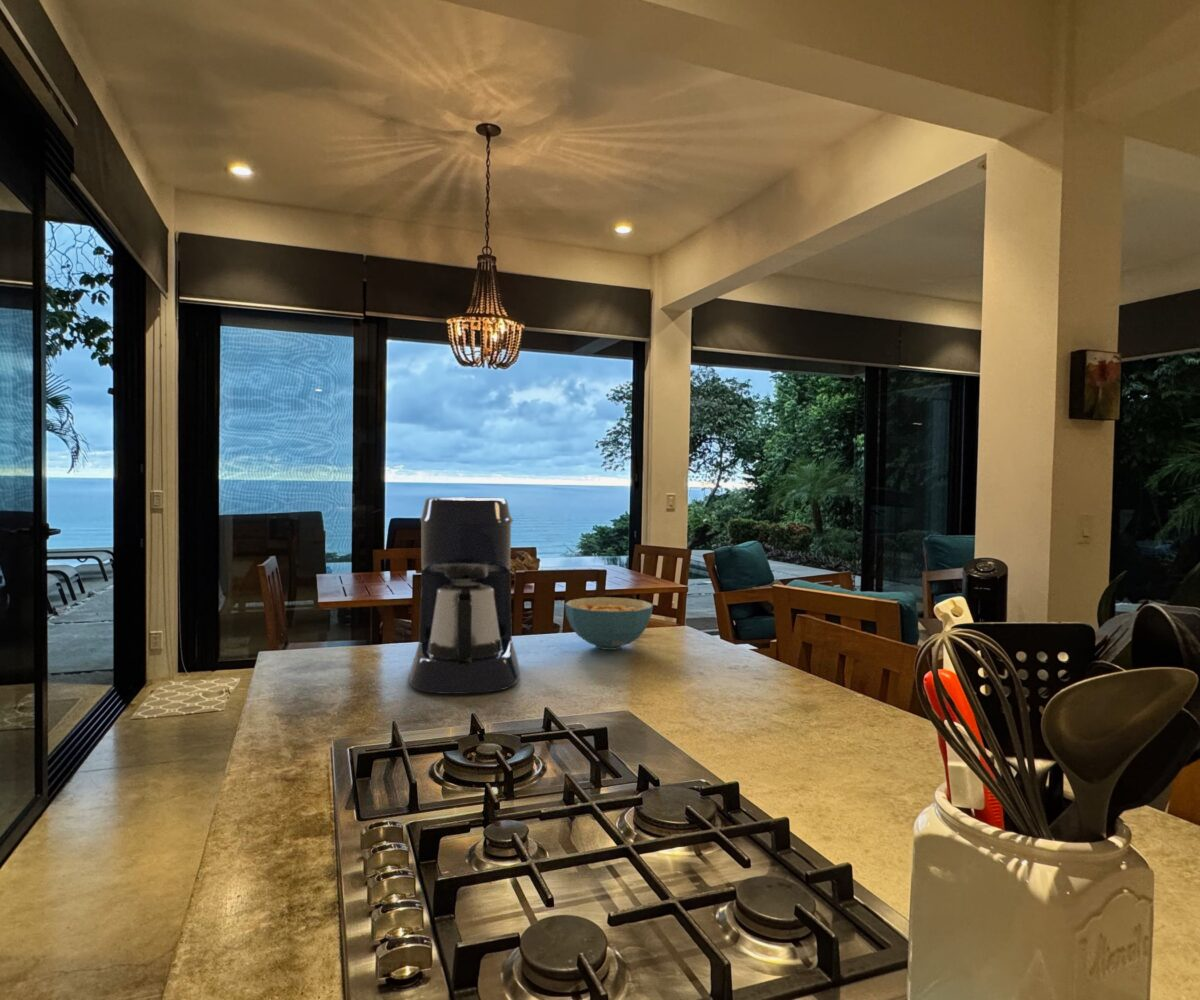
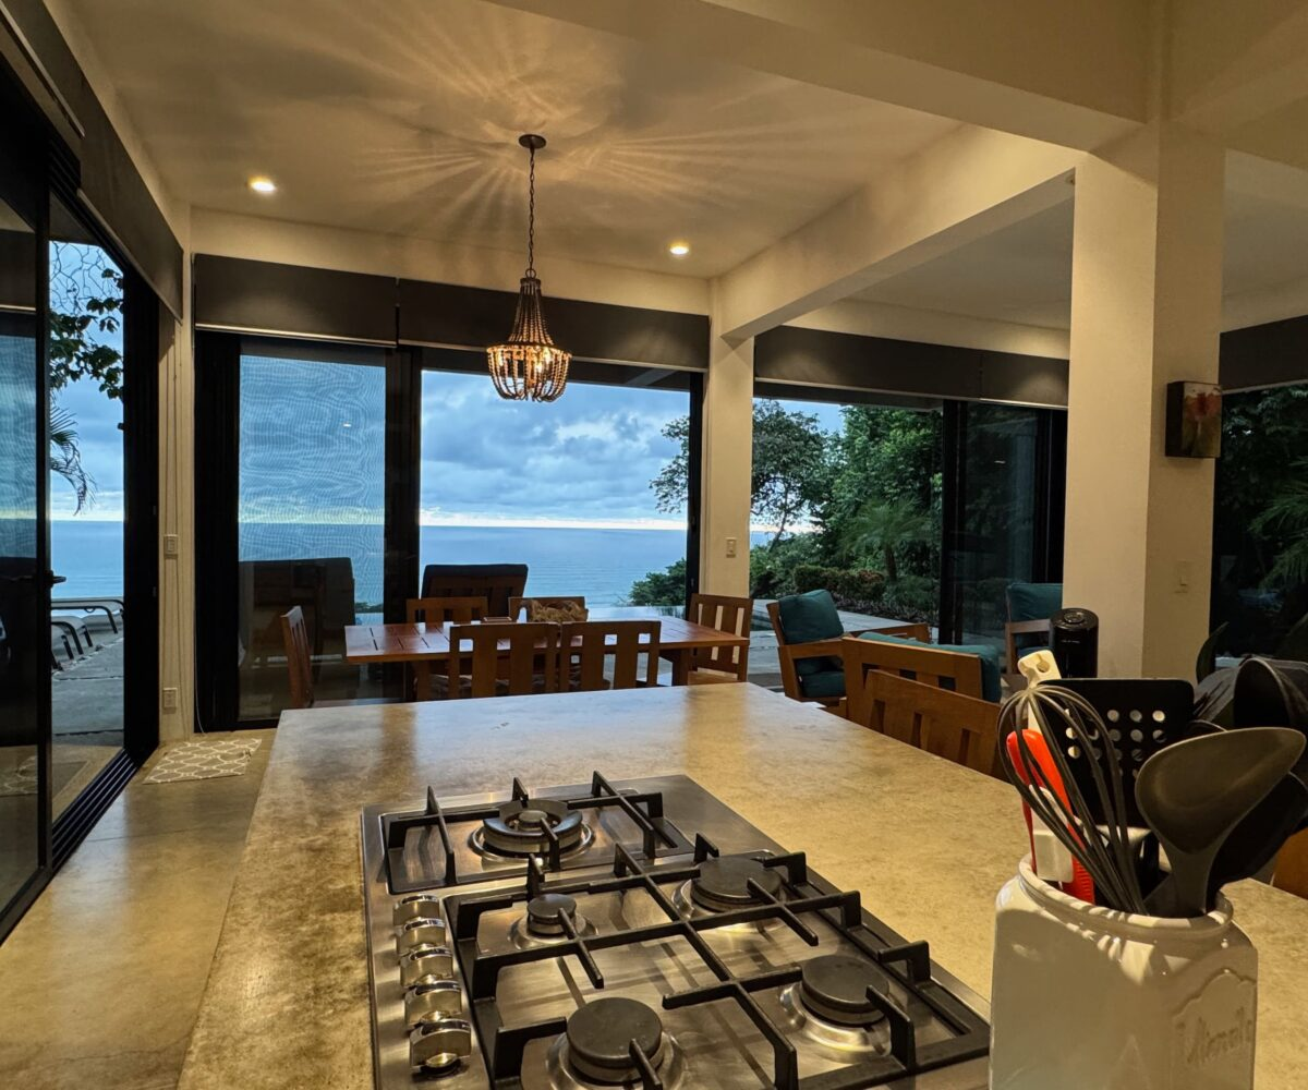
- coffee maker [408,496,520,695]
- cereal bowl [564,596,654,651]
